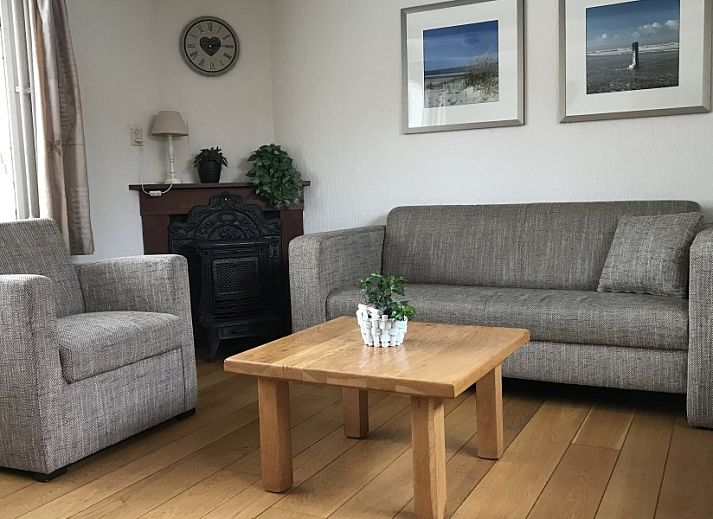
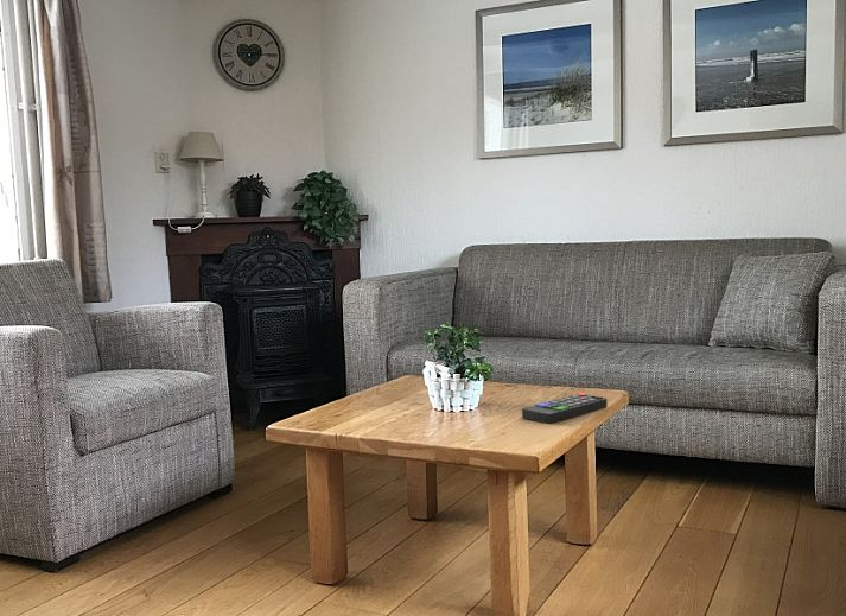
+ remote control [521,392,609,425]
